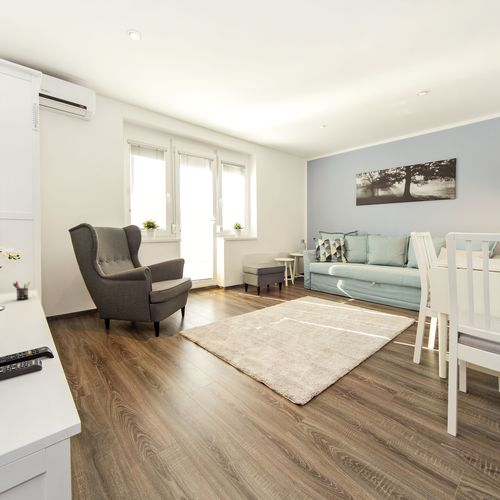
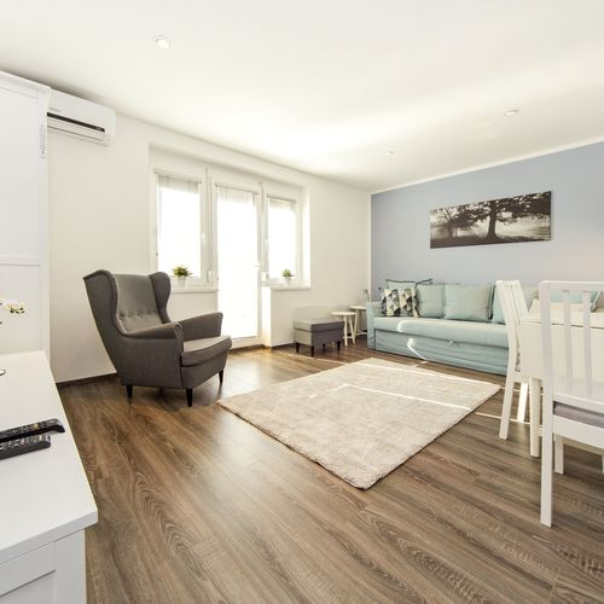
- pen holder [12,280,31,301]
